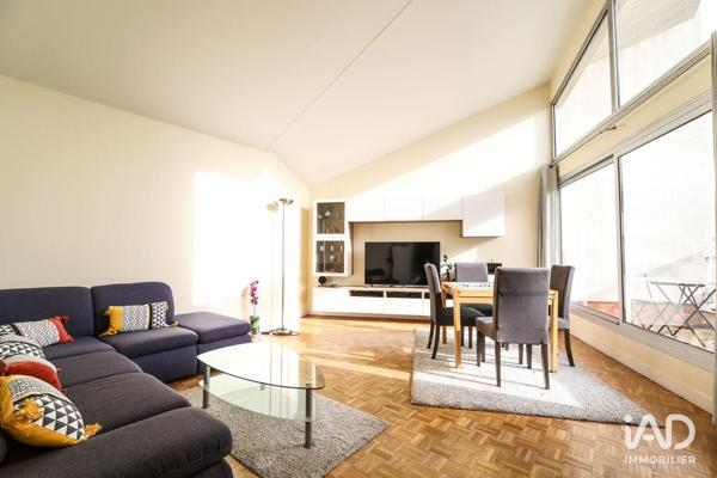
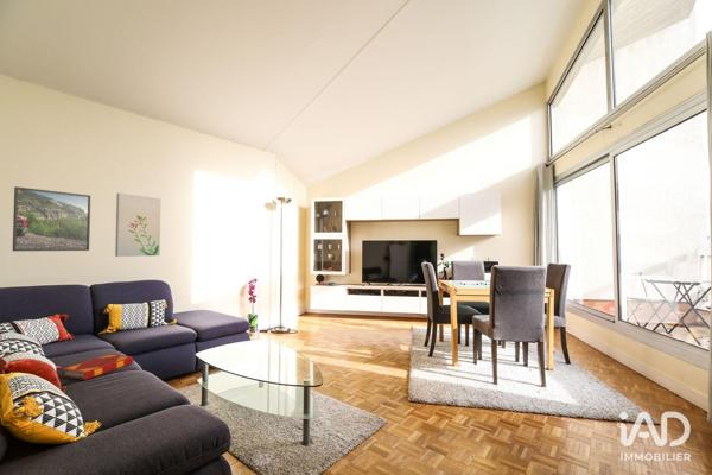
+ wall art [114,192,163,258]
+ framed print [12,185,91,252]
+ hardback book [61,353,134,381]
